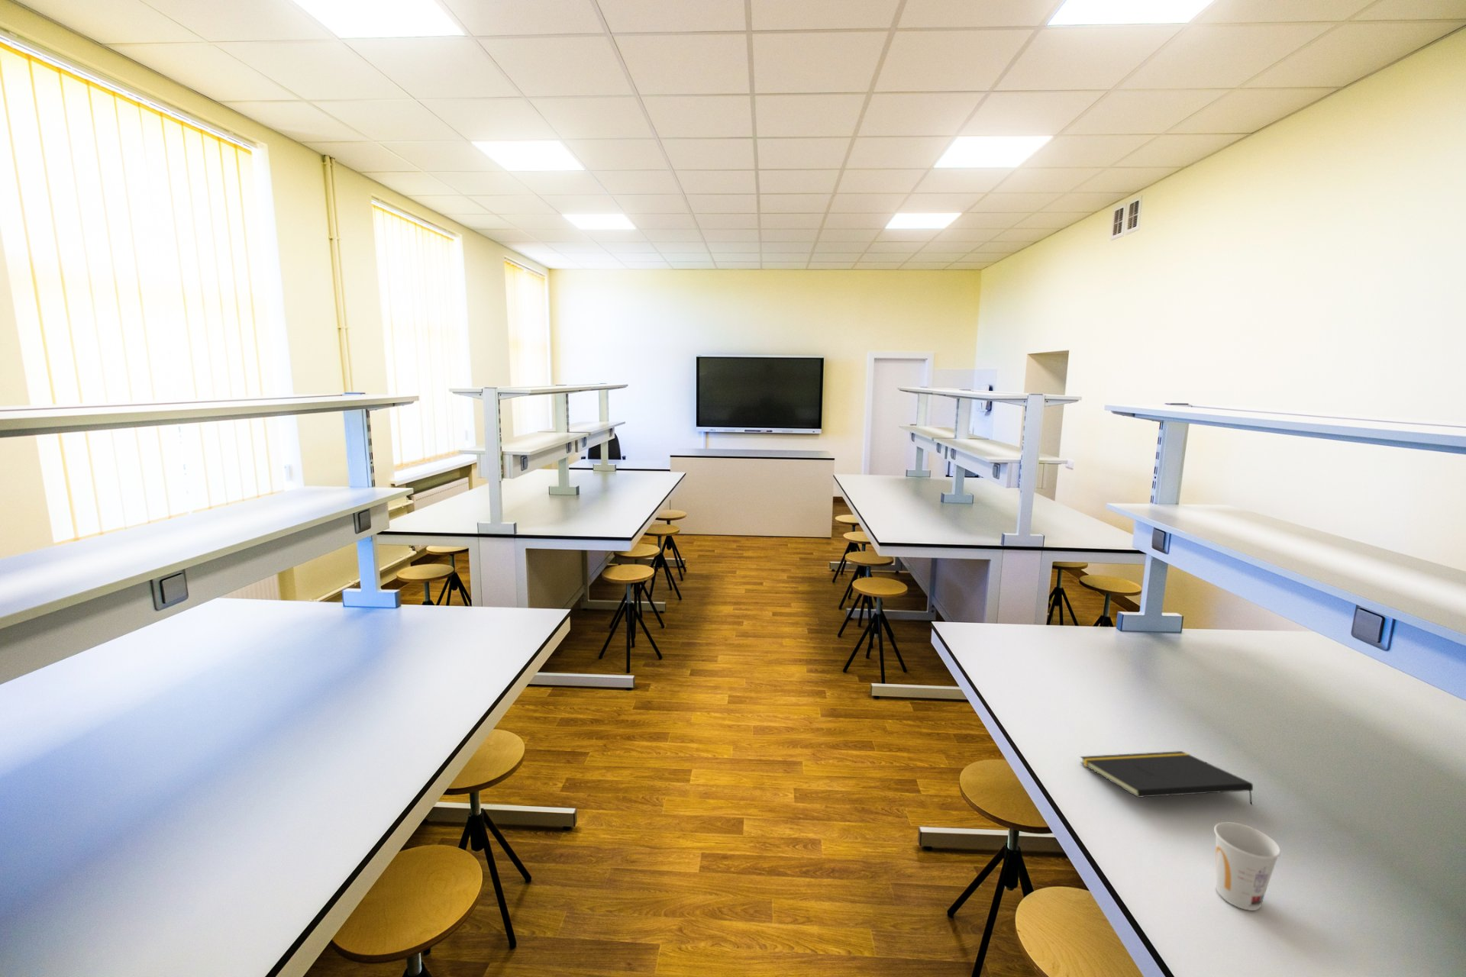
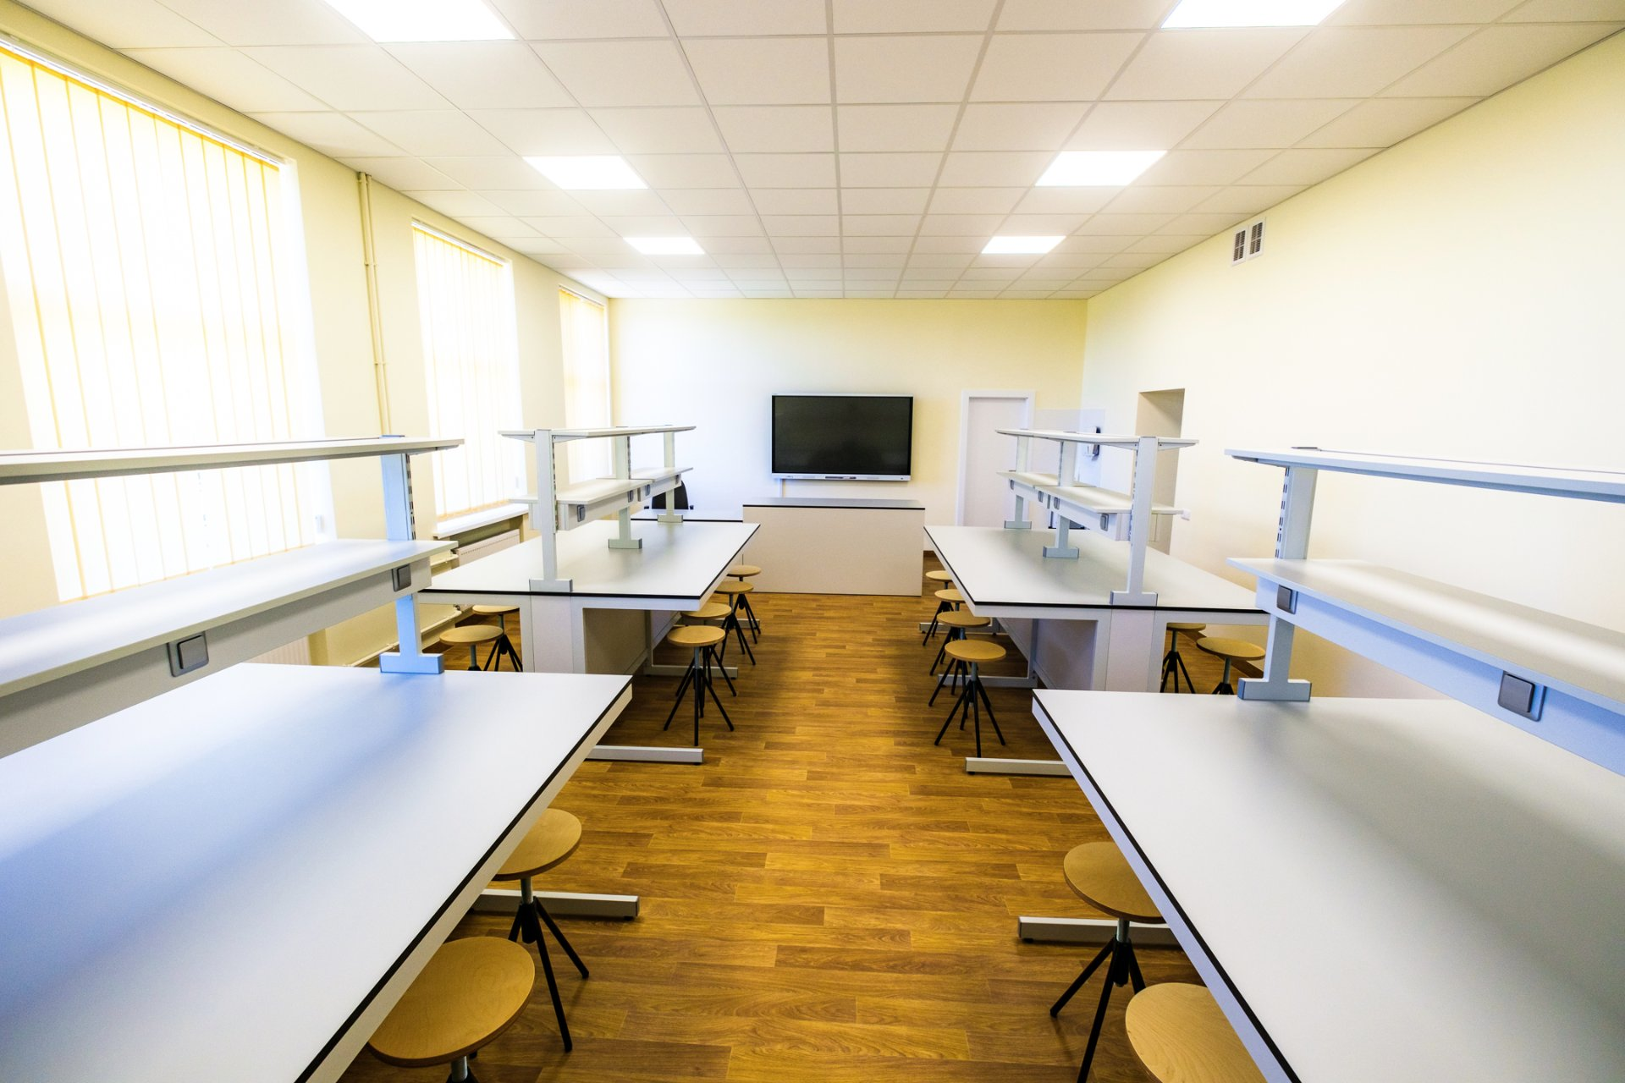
- notepad [1080,750,1253,806]
- cup [1213,821,1282,912]
